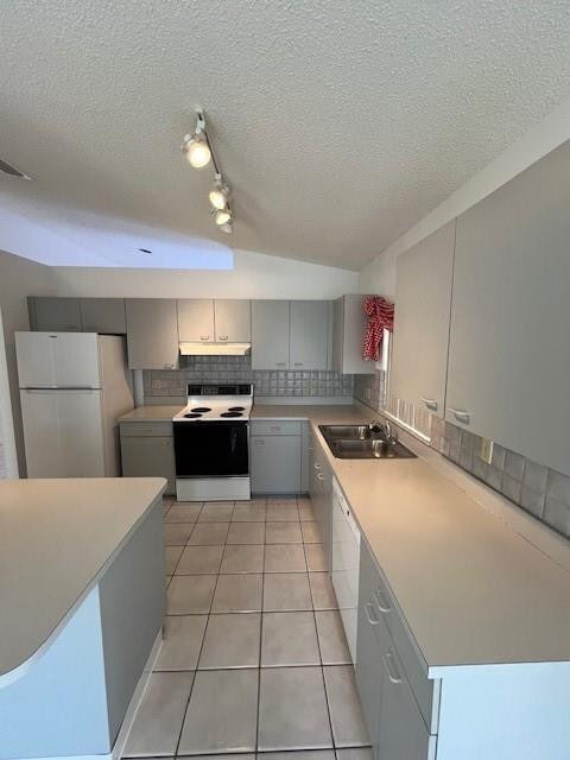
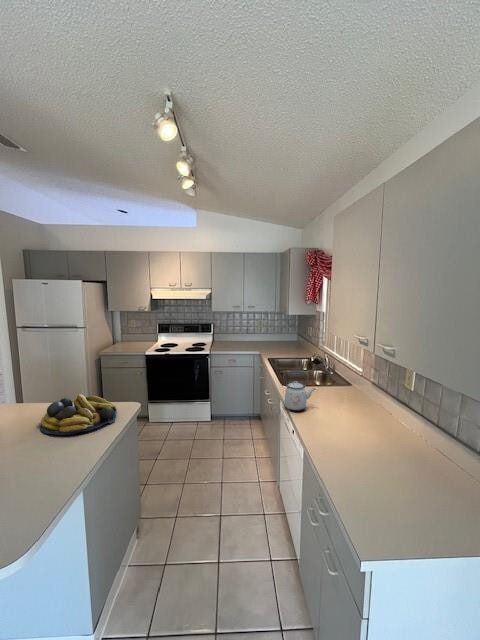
+ kettle [283,370,317,412]
+ fruit bowl [39,393,118,436]
